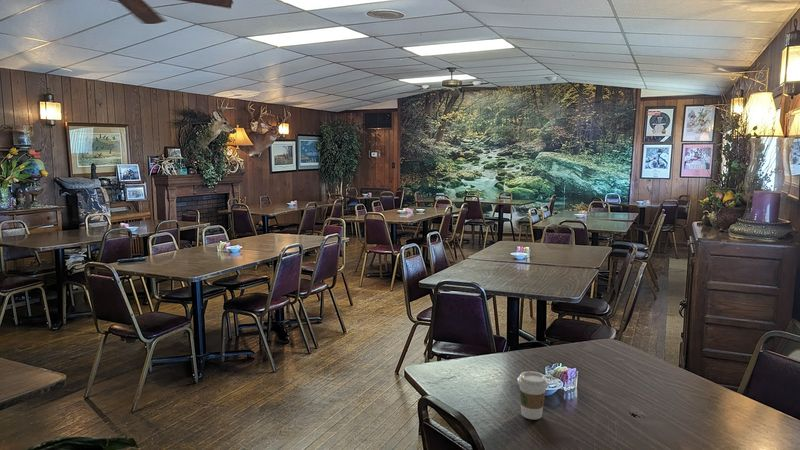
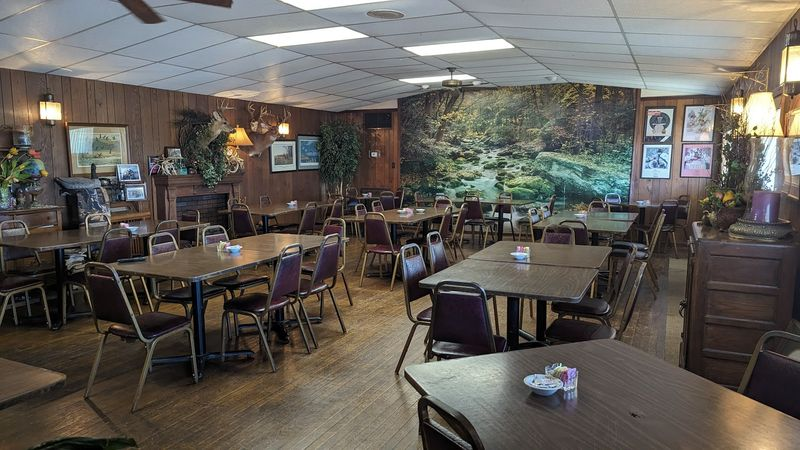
- coffee cup [516,370,549,420]
